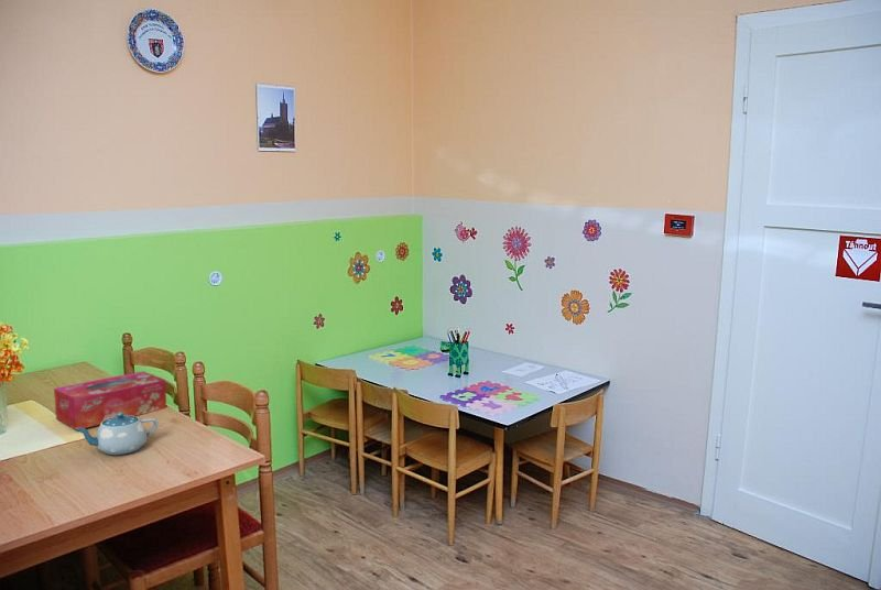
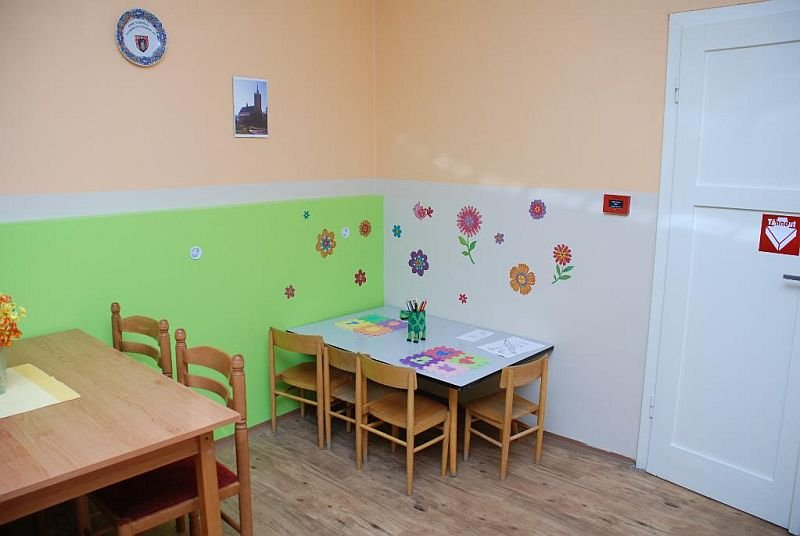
- tissue box [53,370,167,431]
- chinaware [75,413,160,456]
